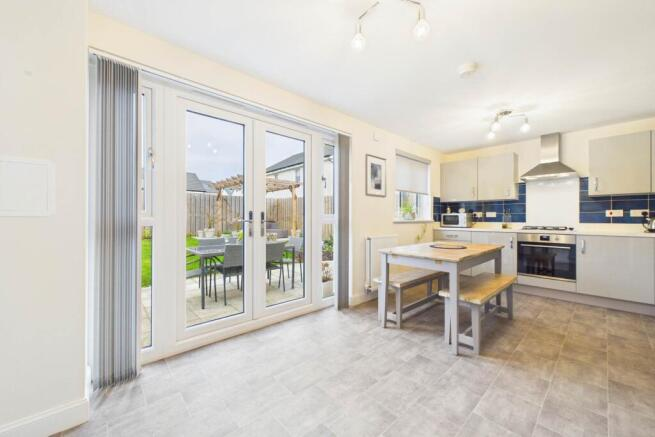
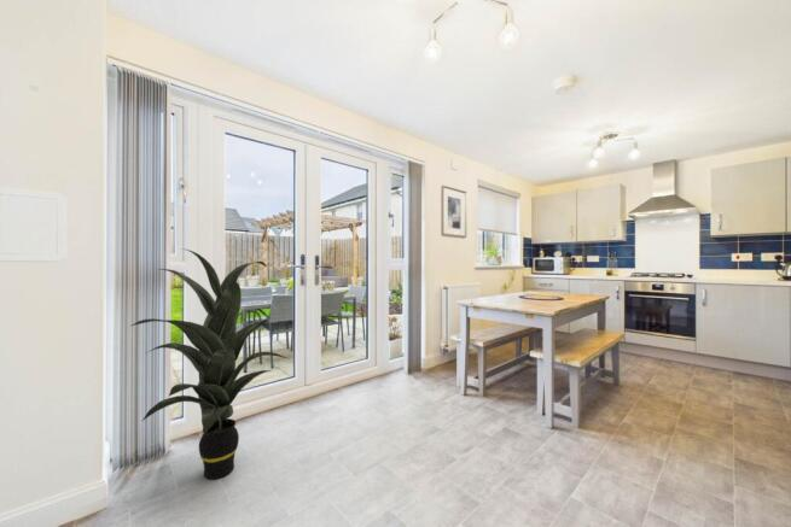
+ indoor plant [128,247,289,481]
